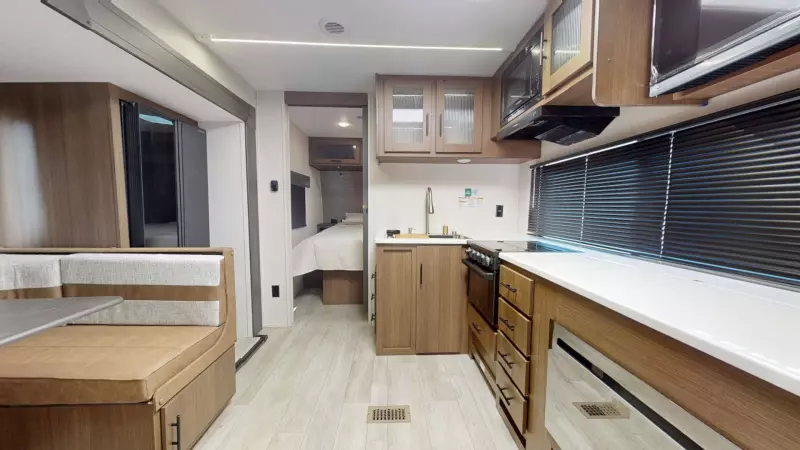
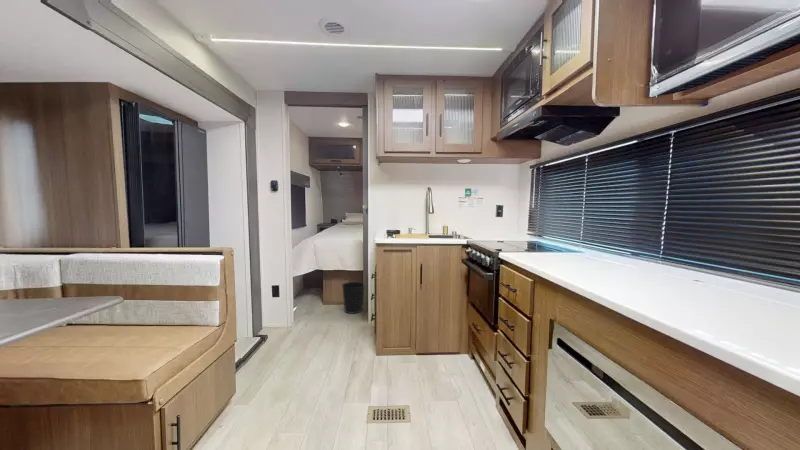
+ wastebasket [341,281,365,315]
